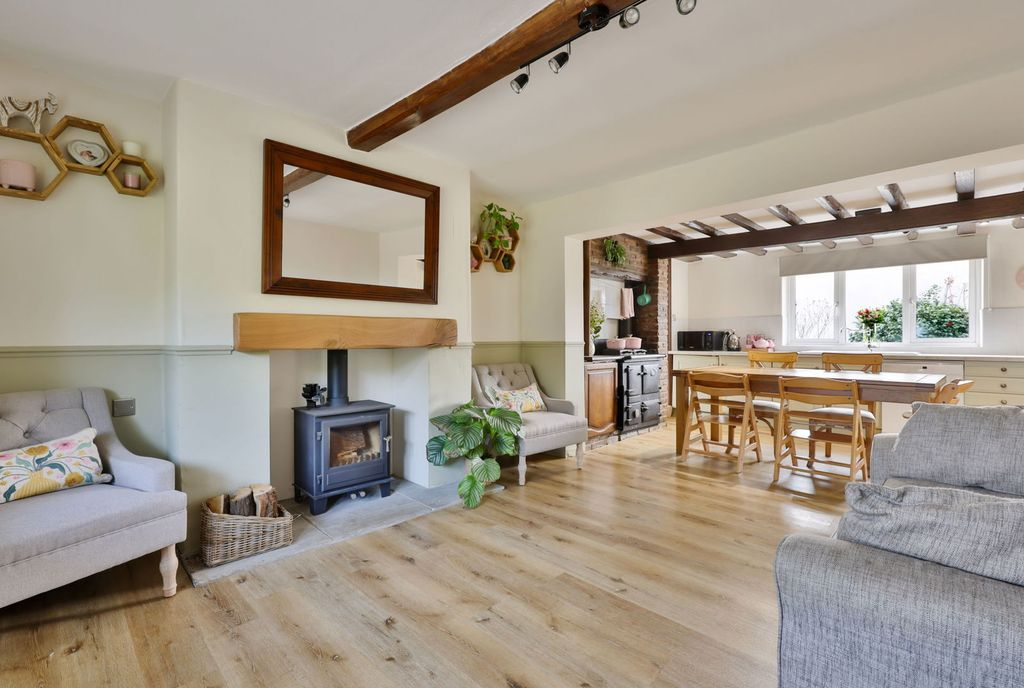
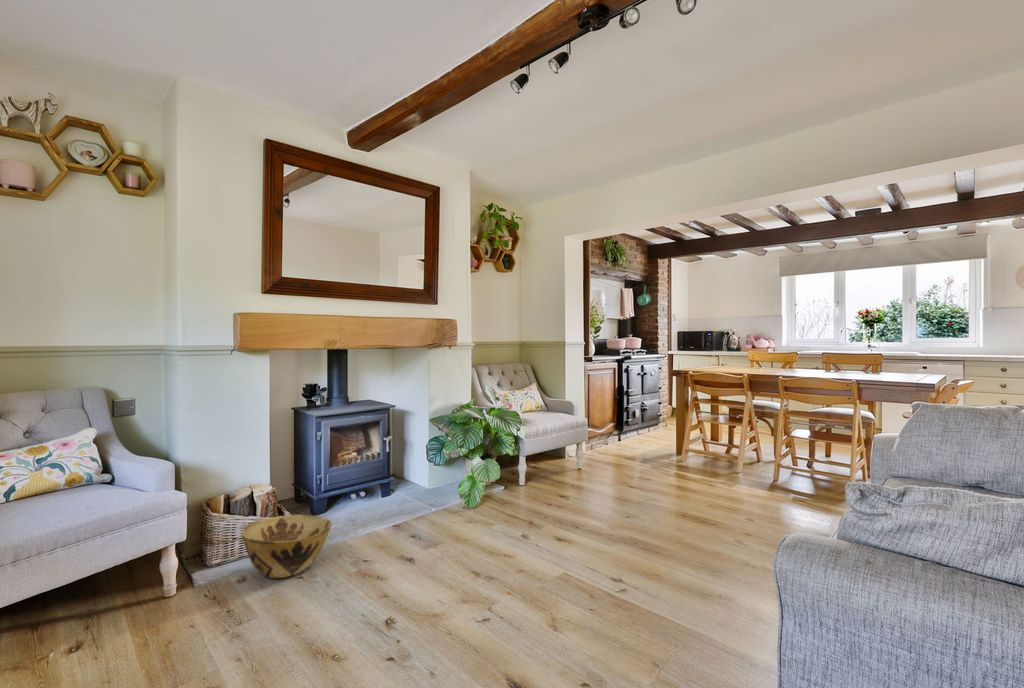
+ woven basket [241,514,333,579]
